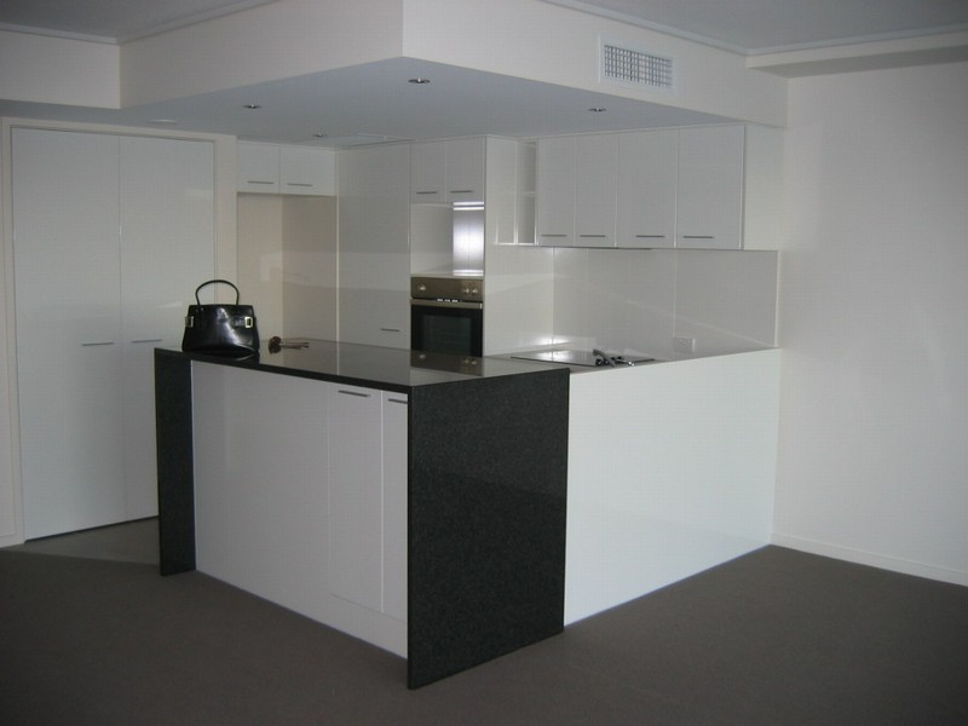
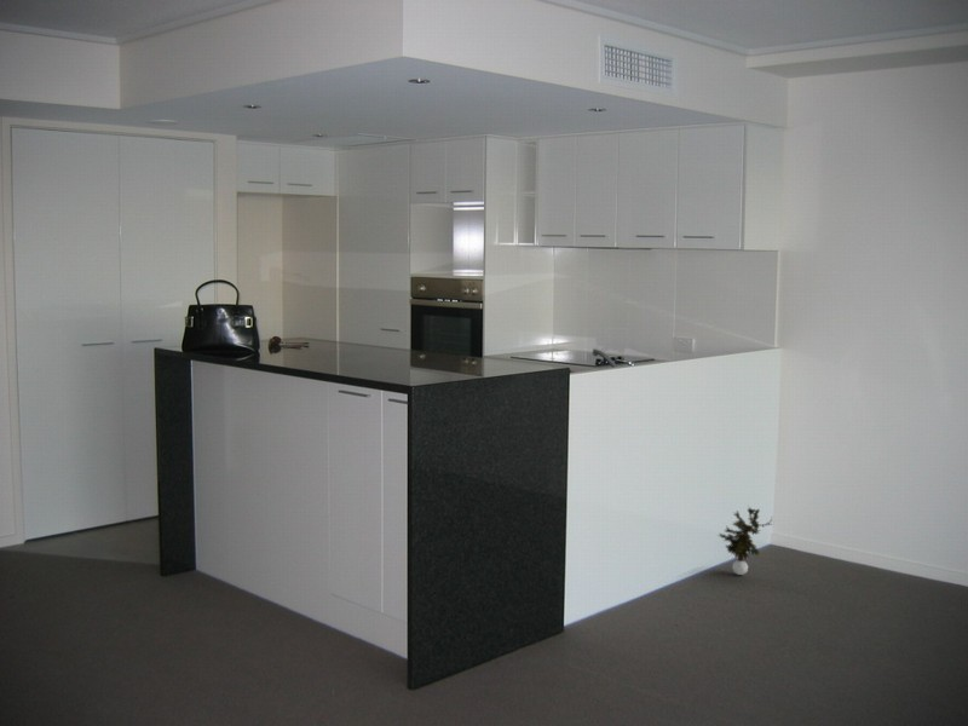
+ potted plant [718,505,774,576]
